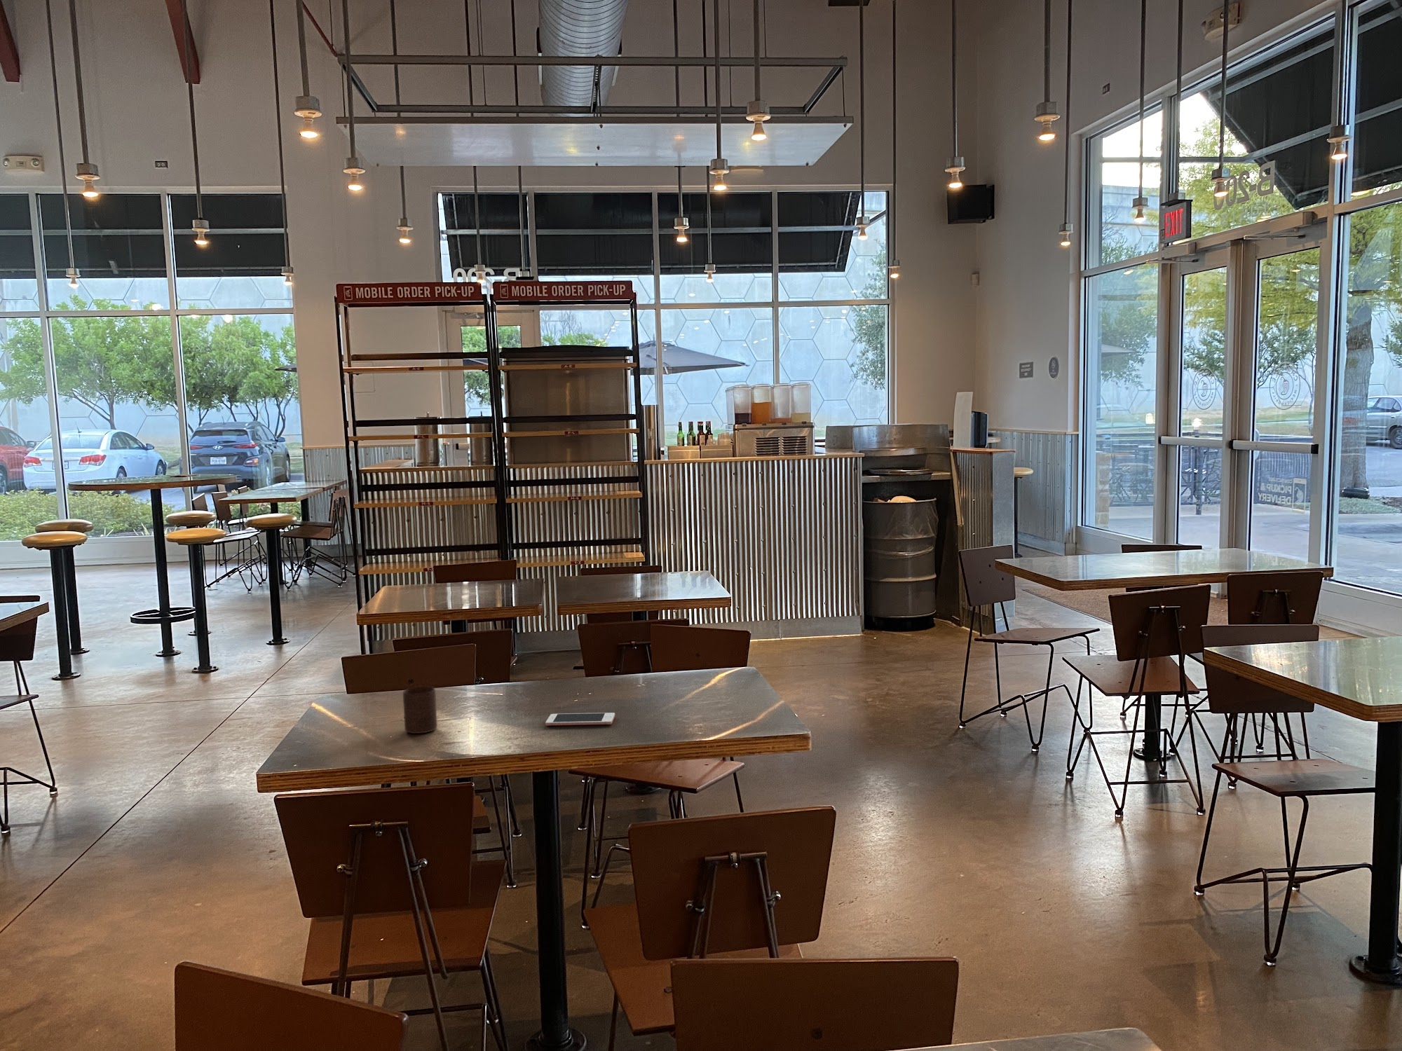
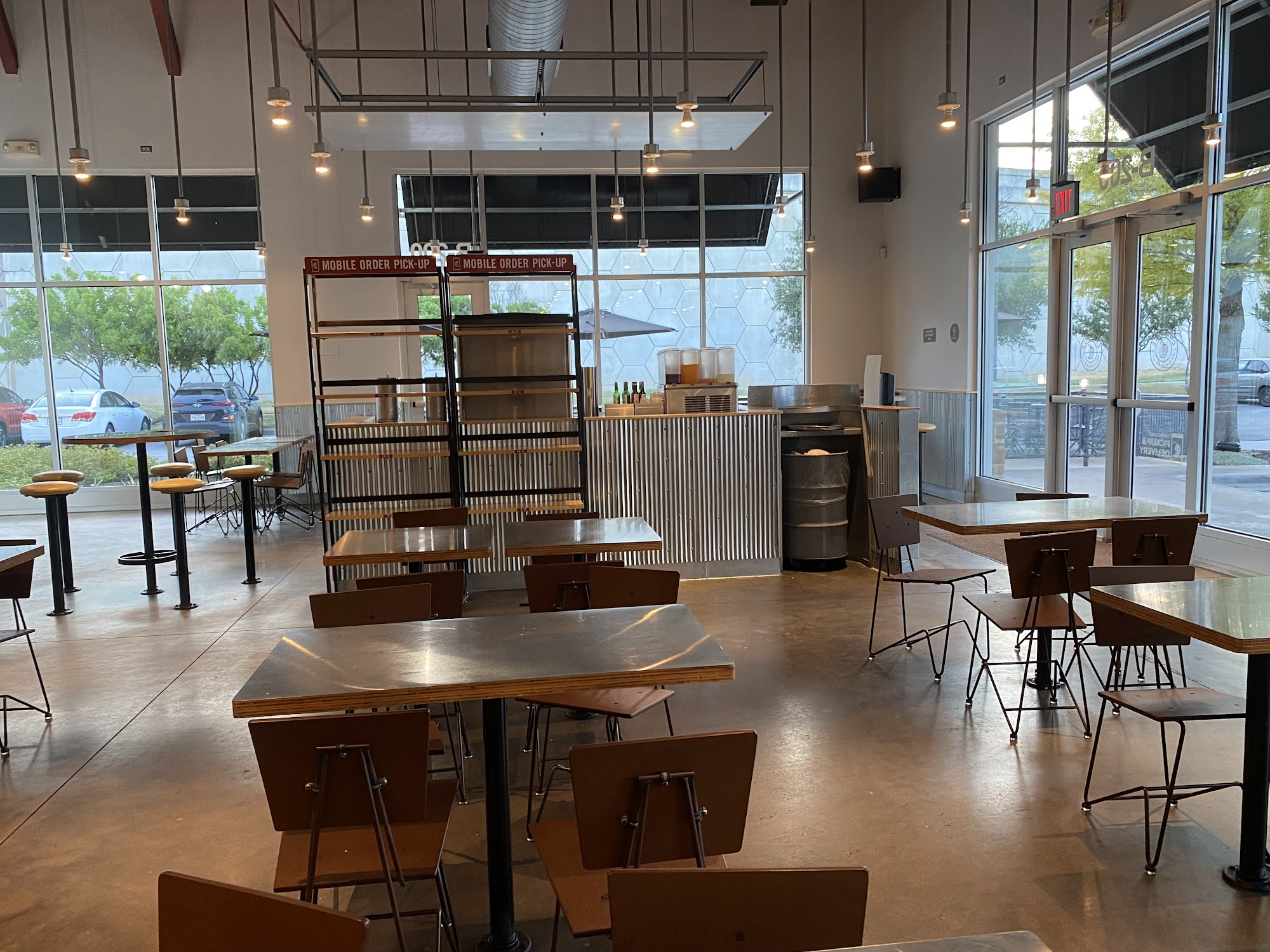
- cell phone [544,712,616,726]
- cup [402,686,438,734]
